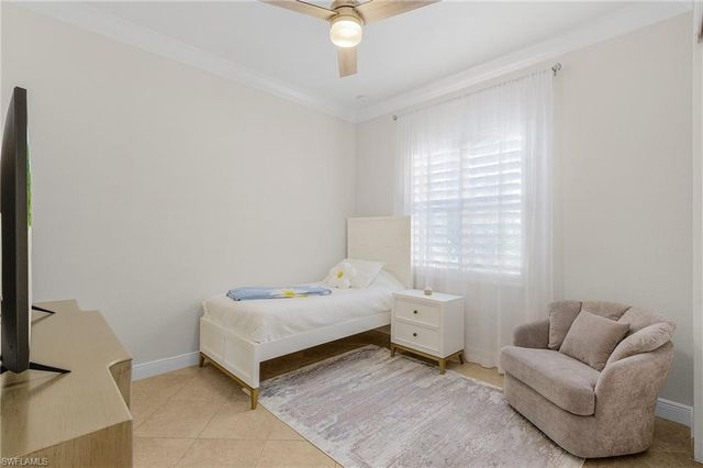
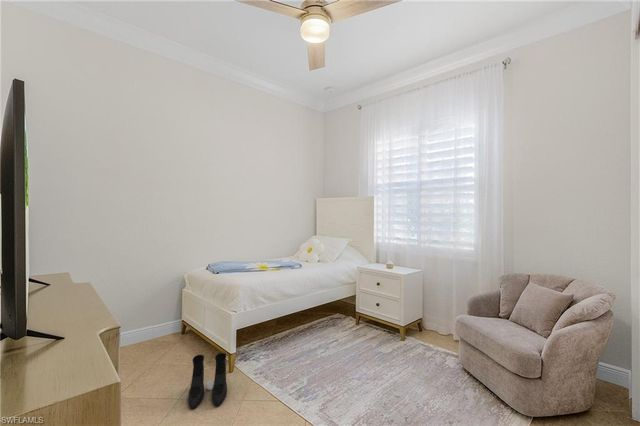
+ boots [187,352,228,410]
